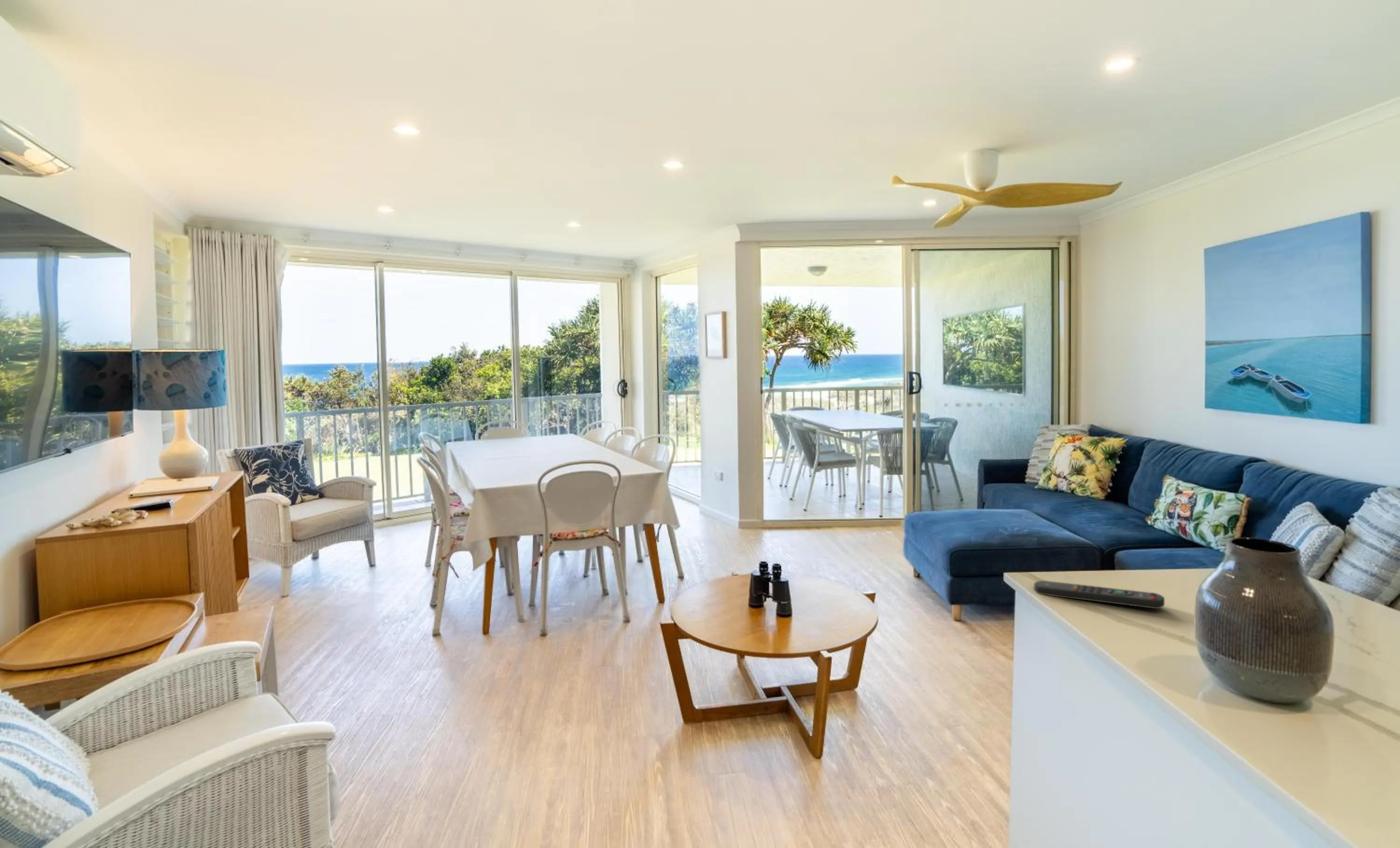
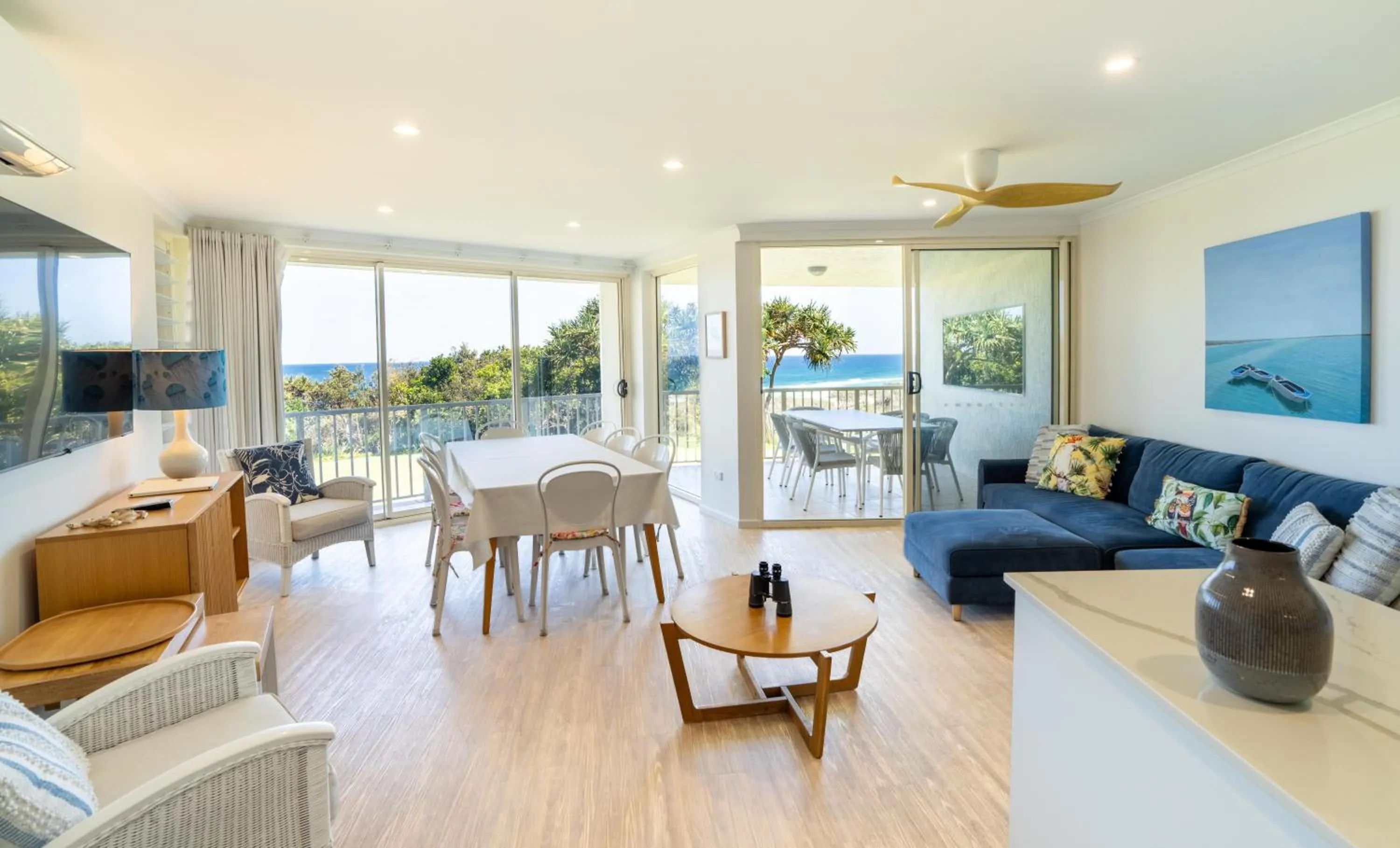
- remote control [1034,580,1165,609]
